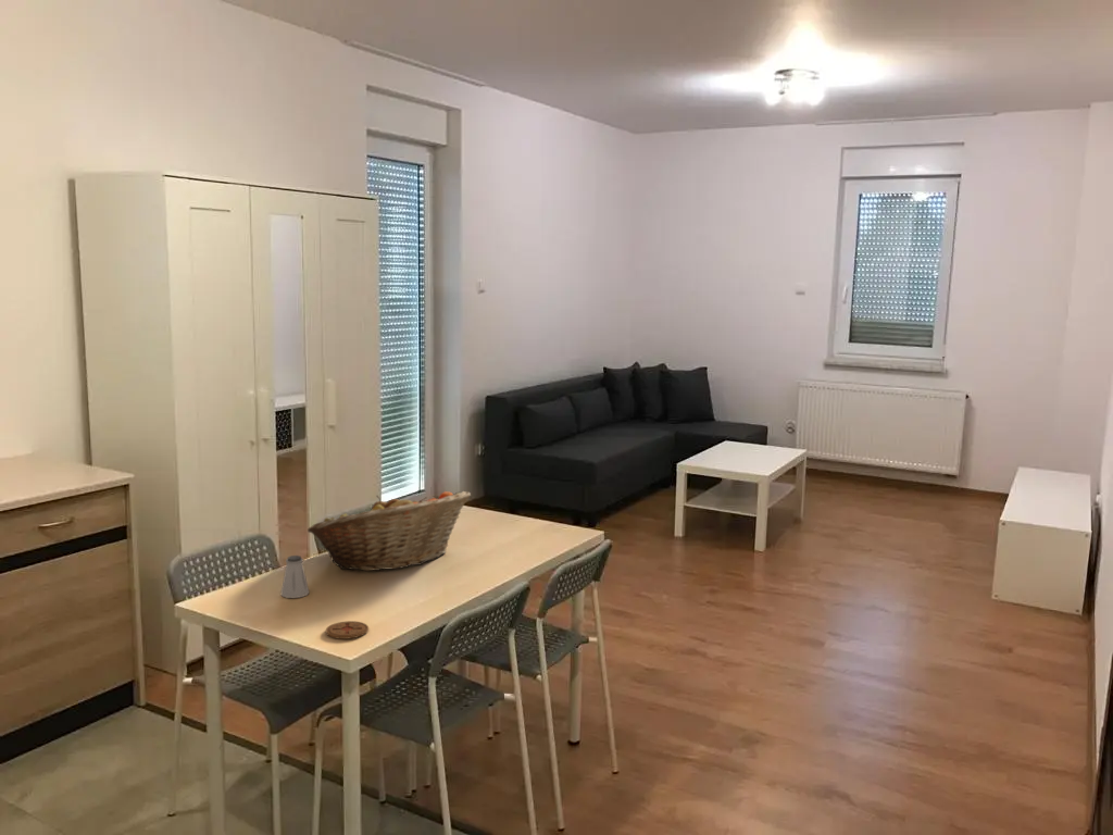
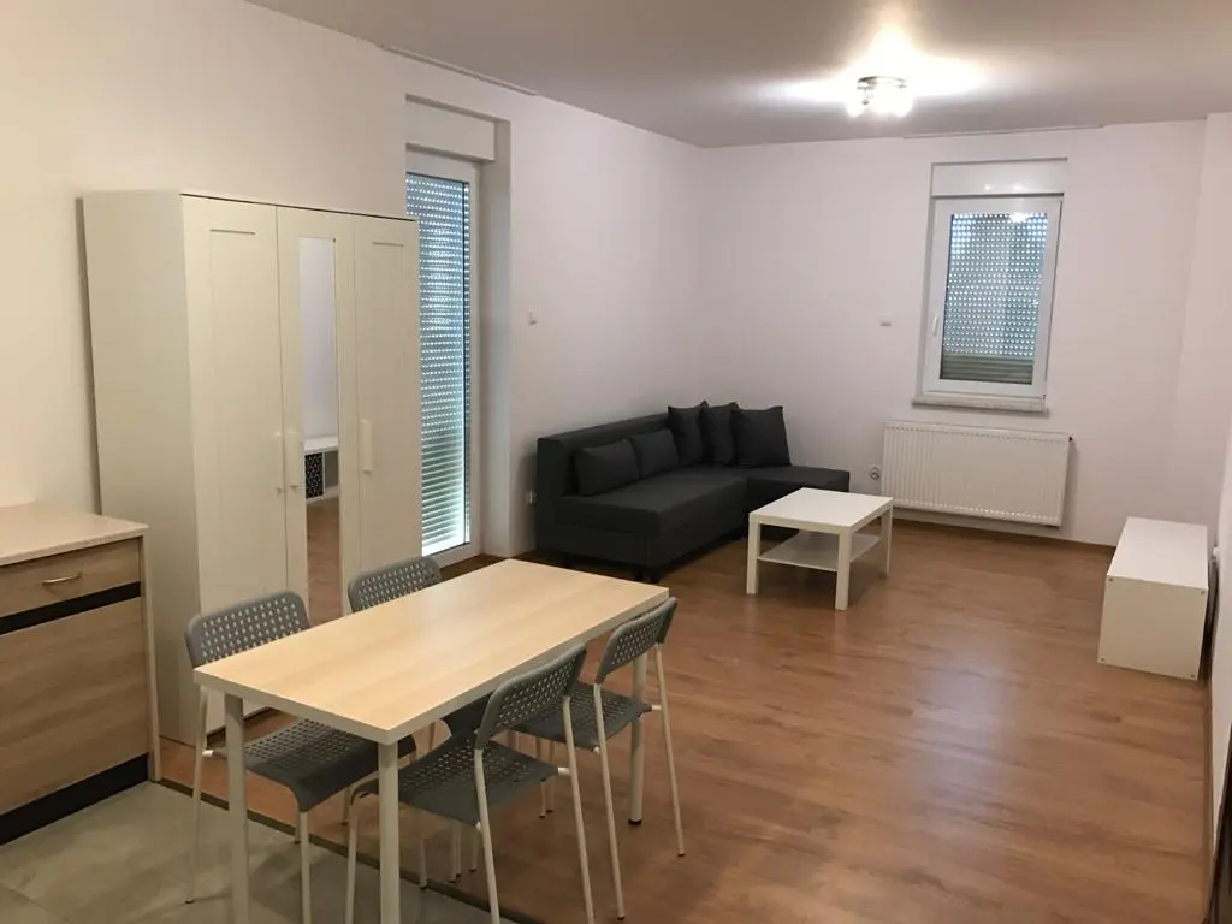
- fruit basket [307,490,472,572]
- saltshaker [279,554,310,599]
- coaster [325,620,370,640]
